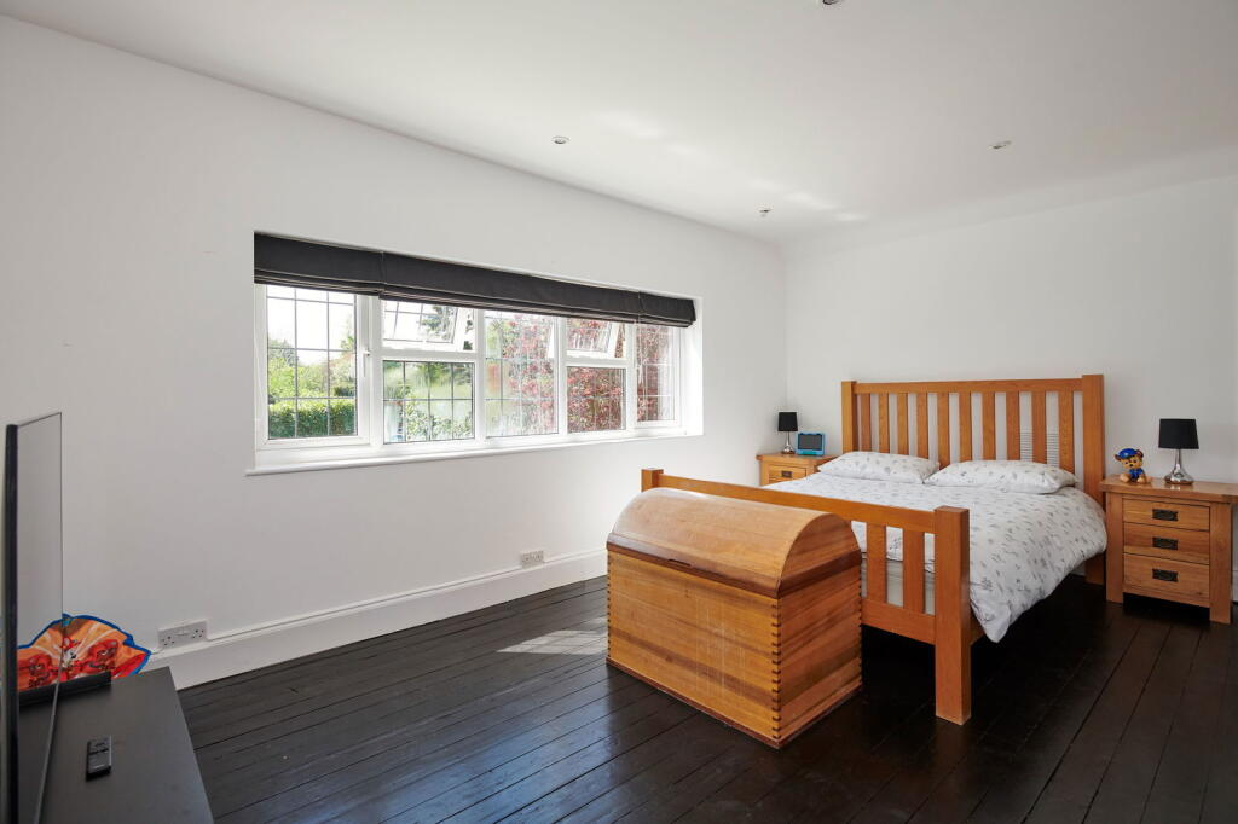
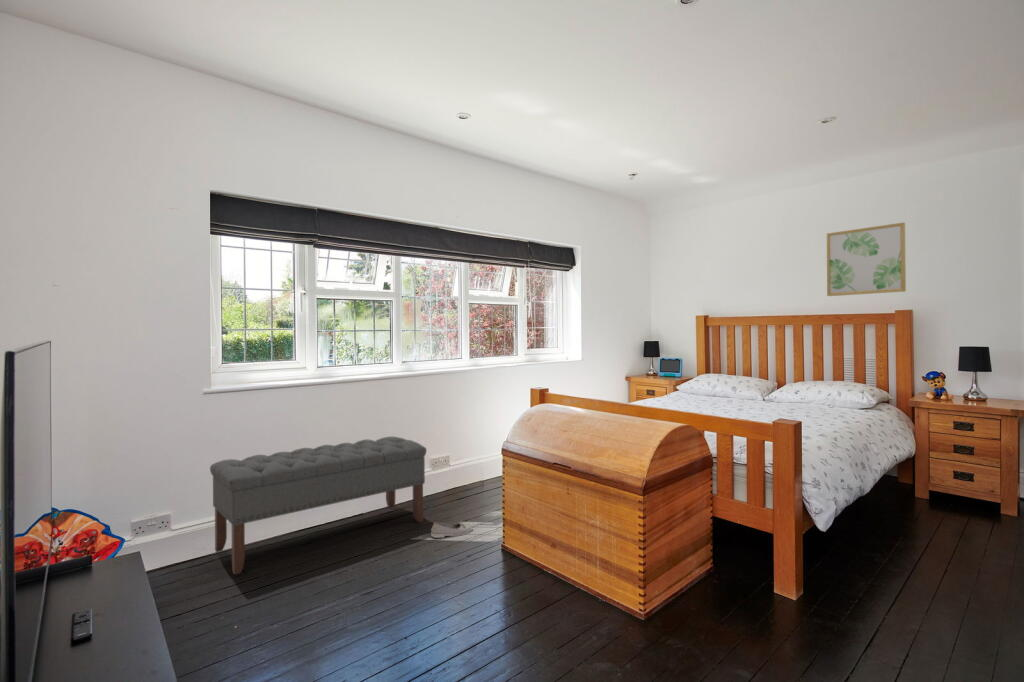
+ bench [209,435,428,576]
+ shoe [430,520,474,539]
+ wall art [826,221,907,297]
